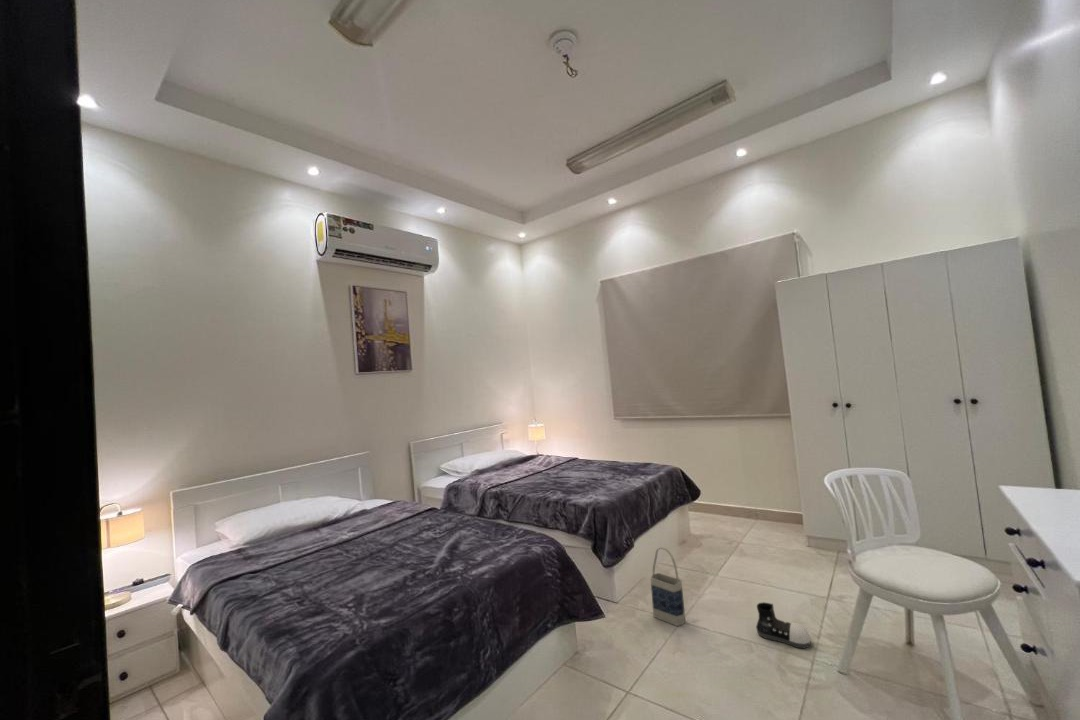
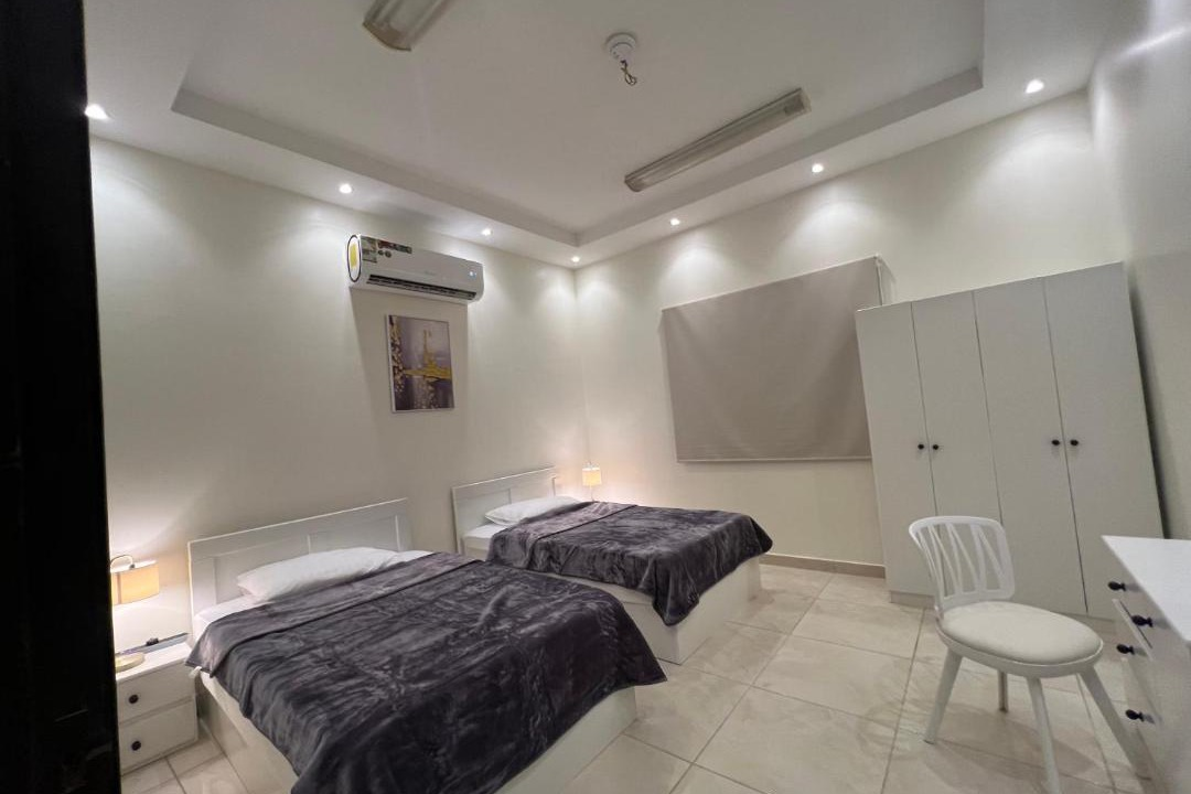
- shoe [755,601,812,649]
- bag [650,546,686,627]
